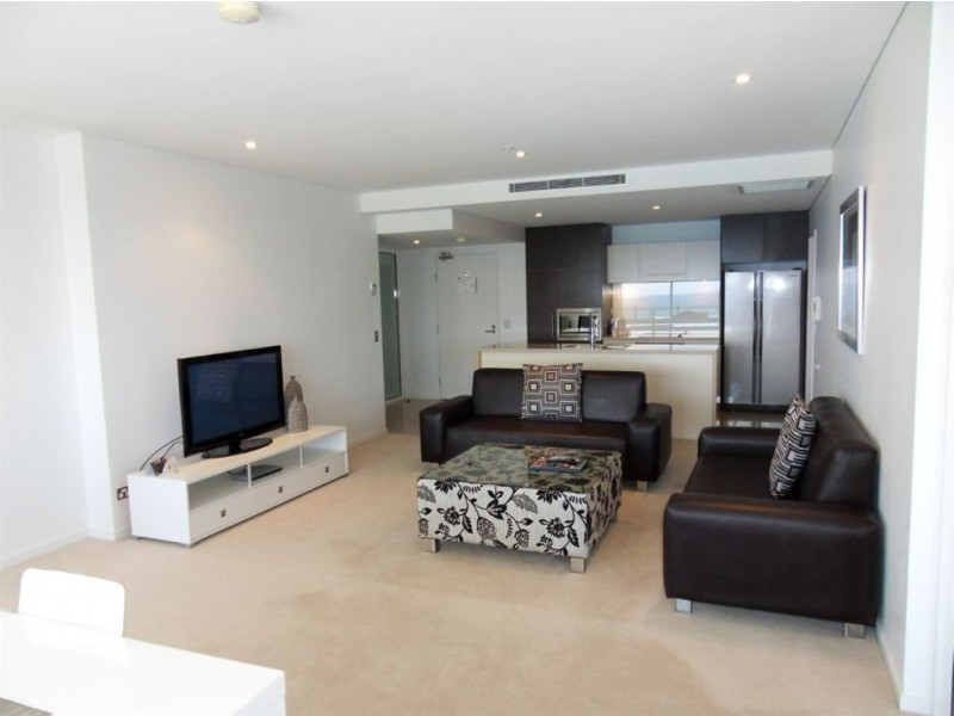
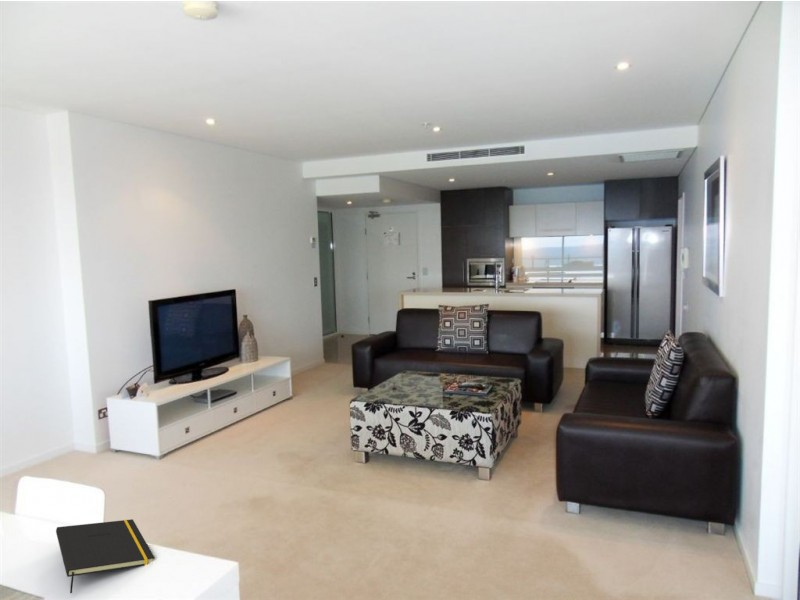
+ notepad [55,518,155,594]
